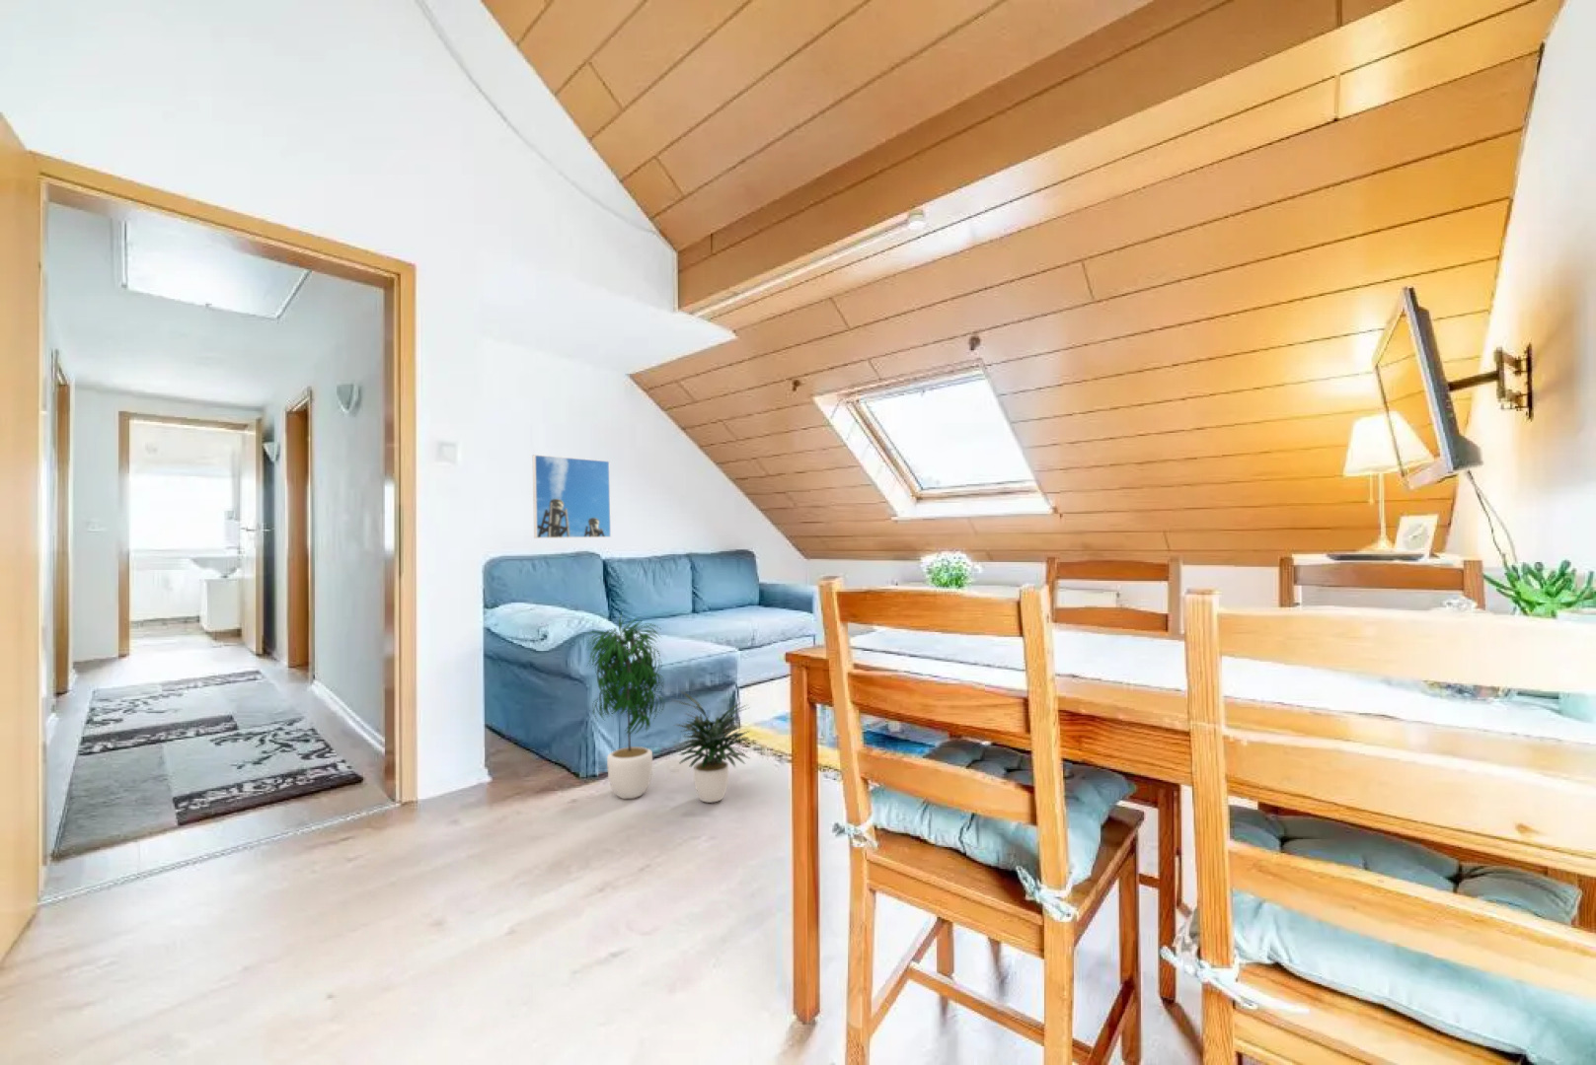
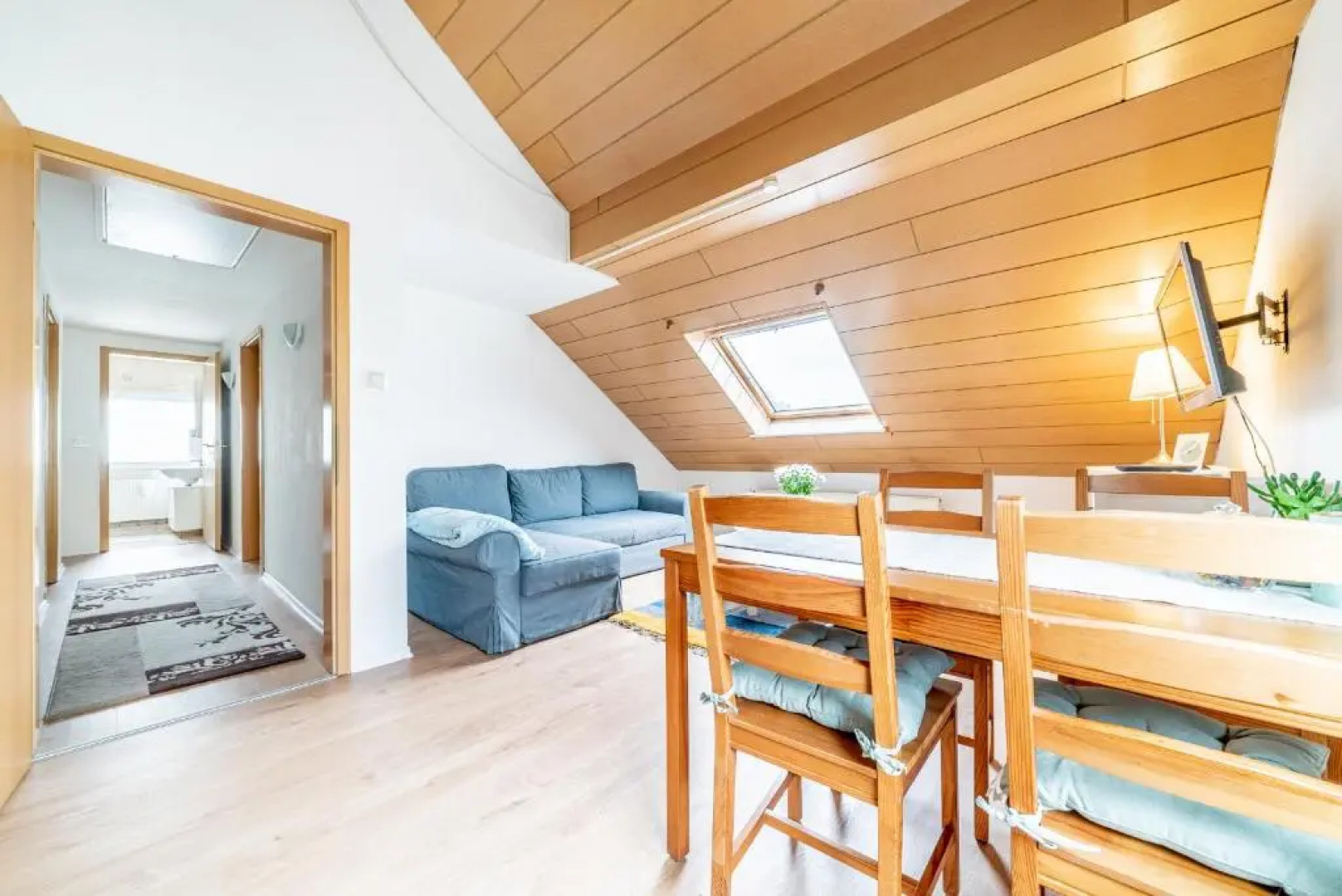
- potted plant [585,612,752,804]
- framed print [532,454,612,540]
